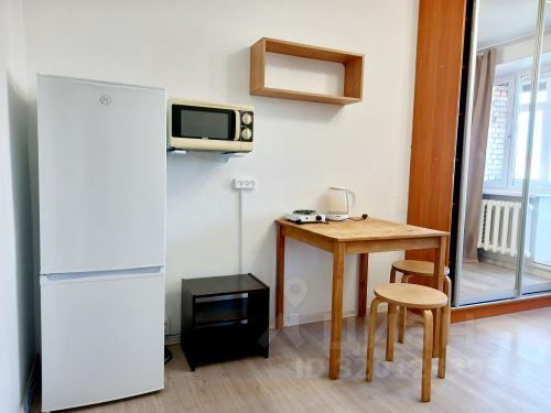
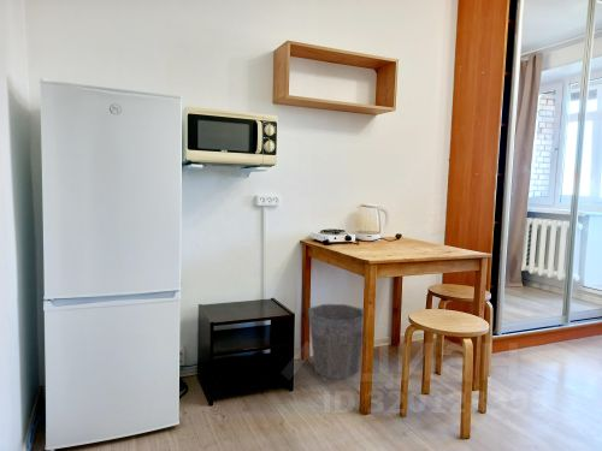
+ waste bin [307,303,365,380]
